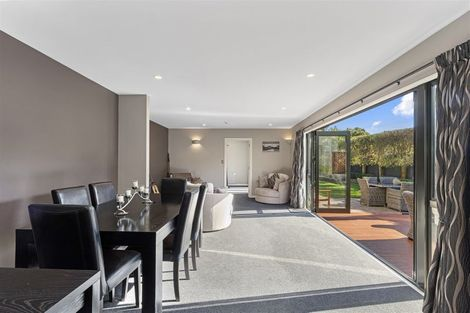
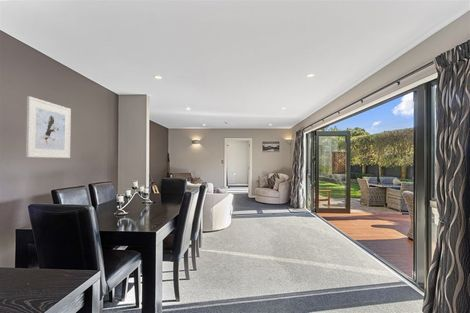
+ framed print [25,95,72,159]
